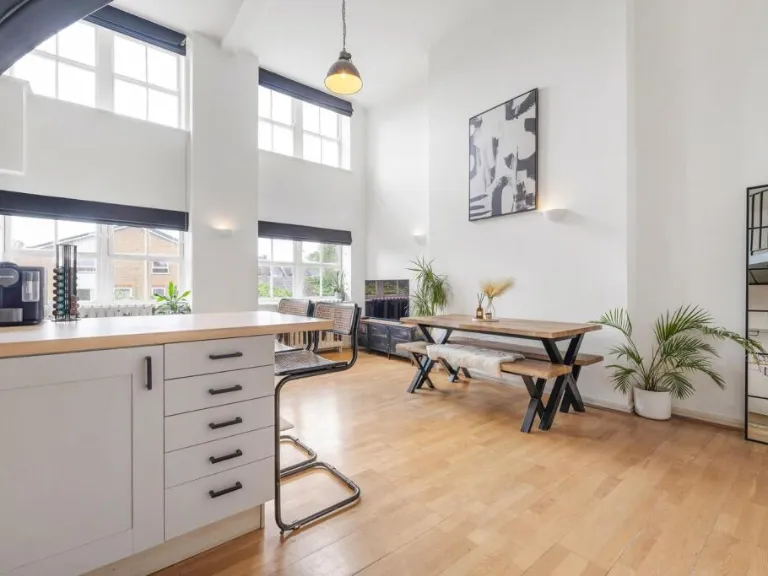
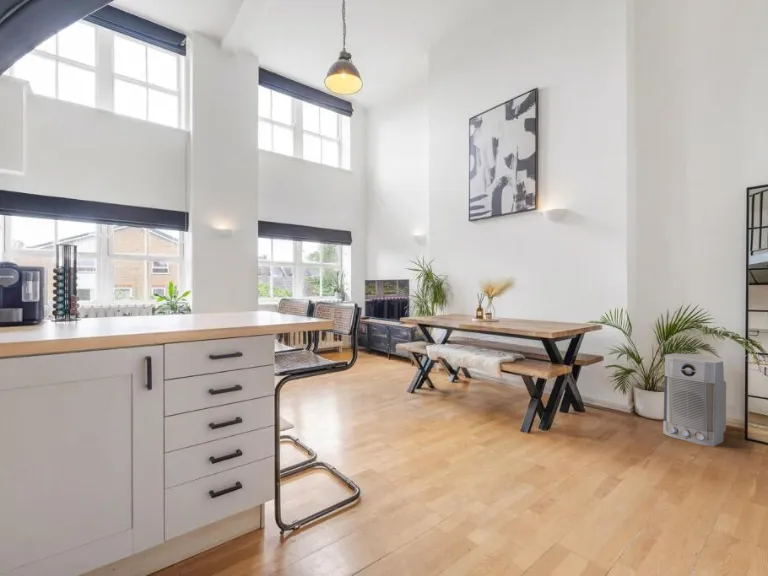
+ air purifier [662,352,727,447]
